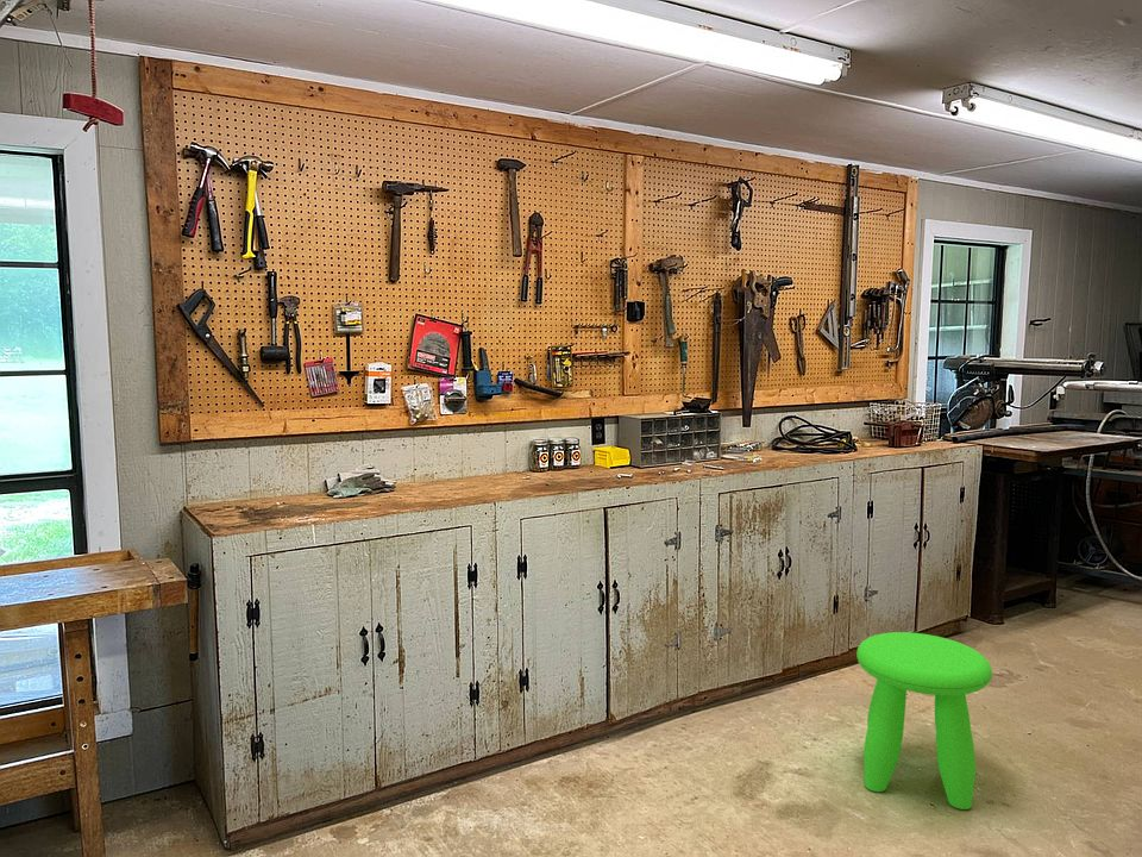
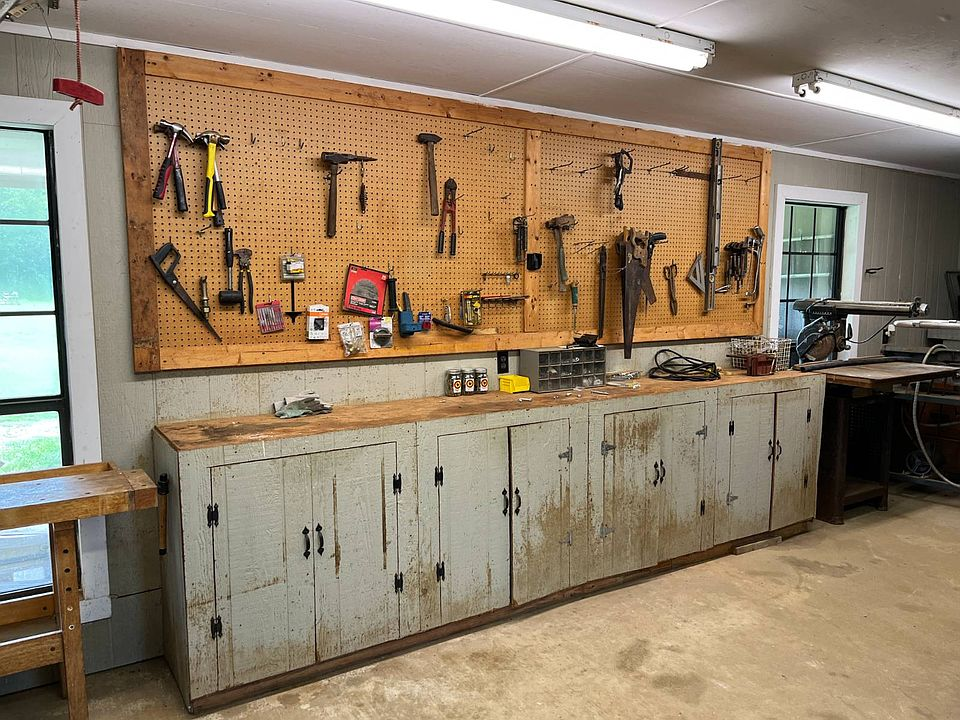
- stool [855,631,993,811]
